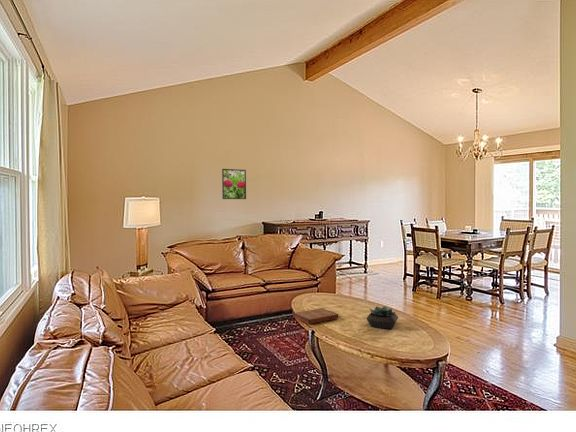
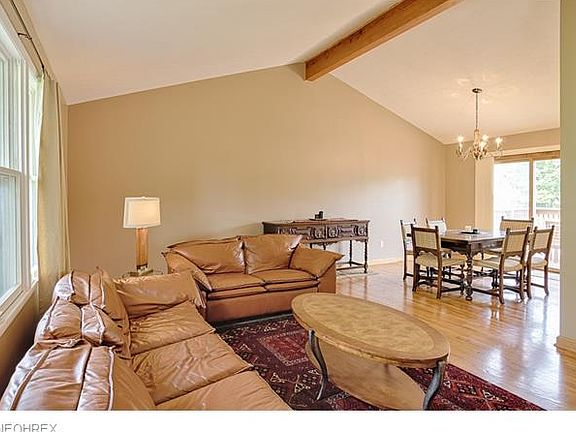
- succulent plant [366,306,399,330]
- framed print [221,168,247,200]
- book [292,307,339,325]
